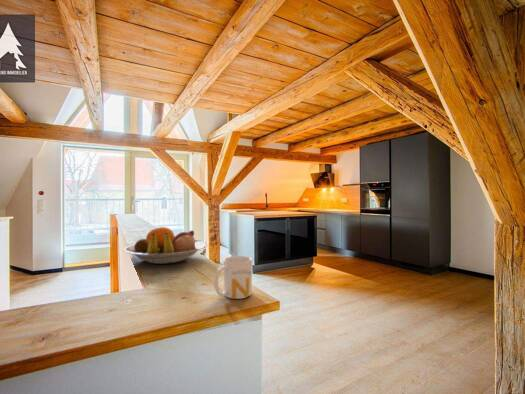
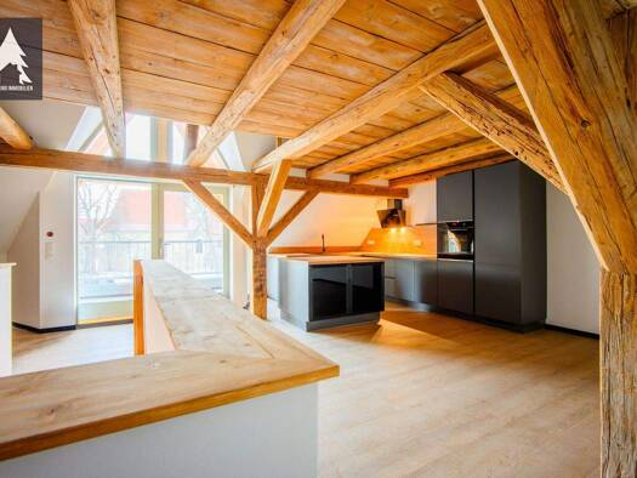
- fruit bowl [123,226,208,265]
- mug [213,255,253,300]
